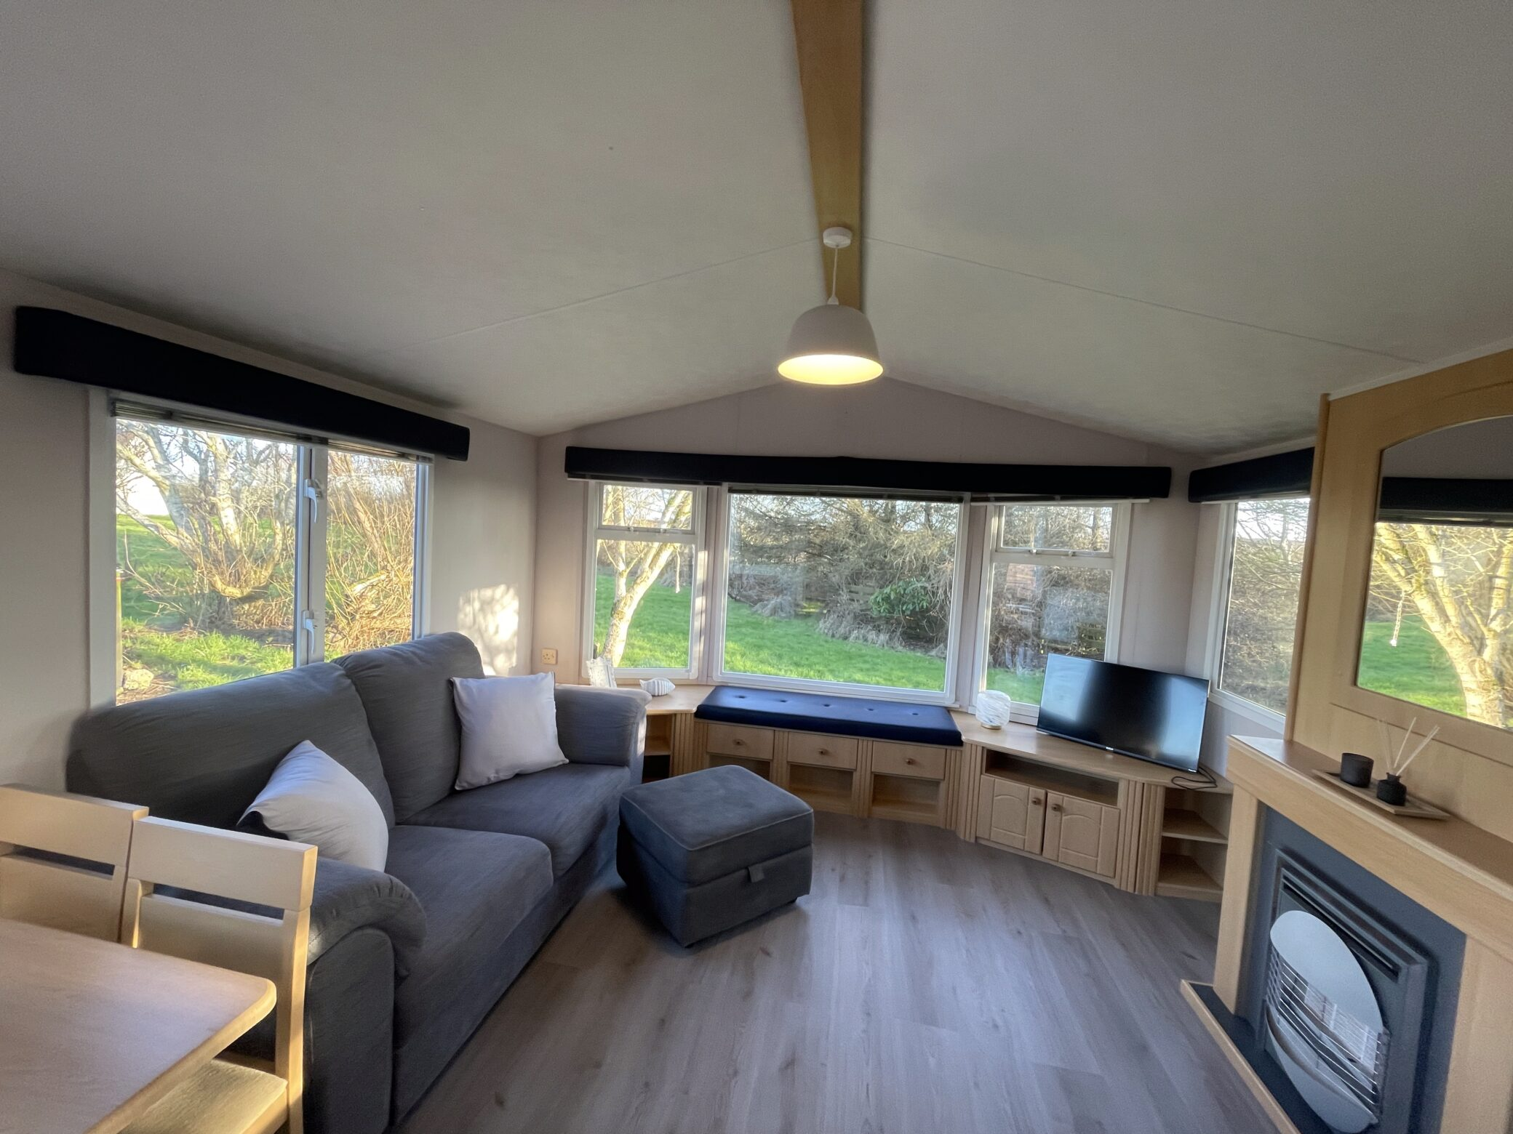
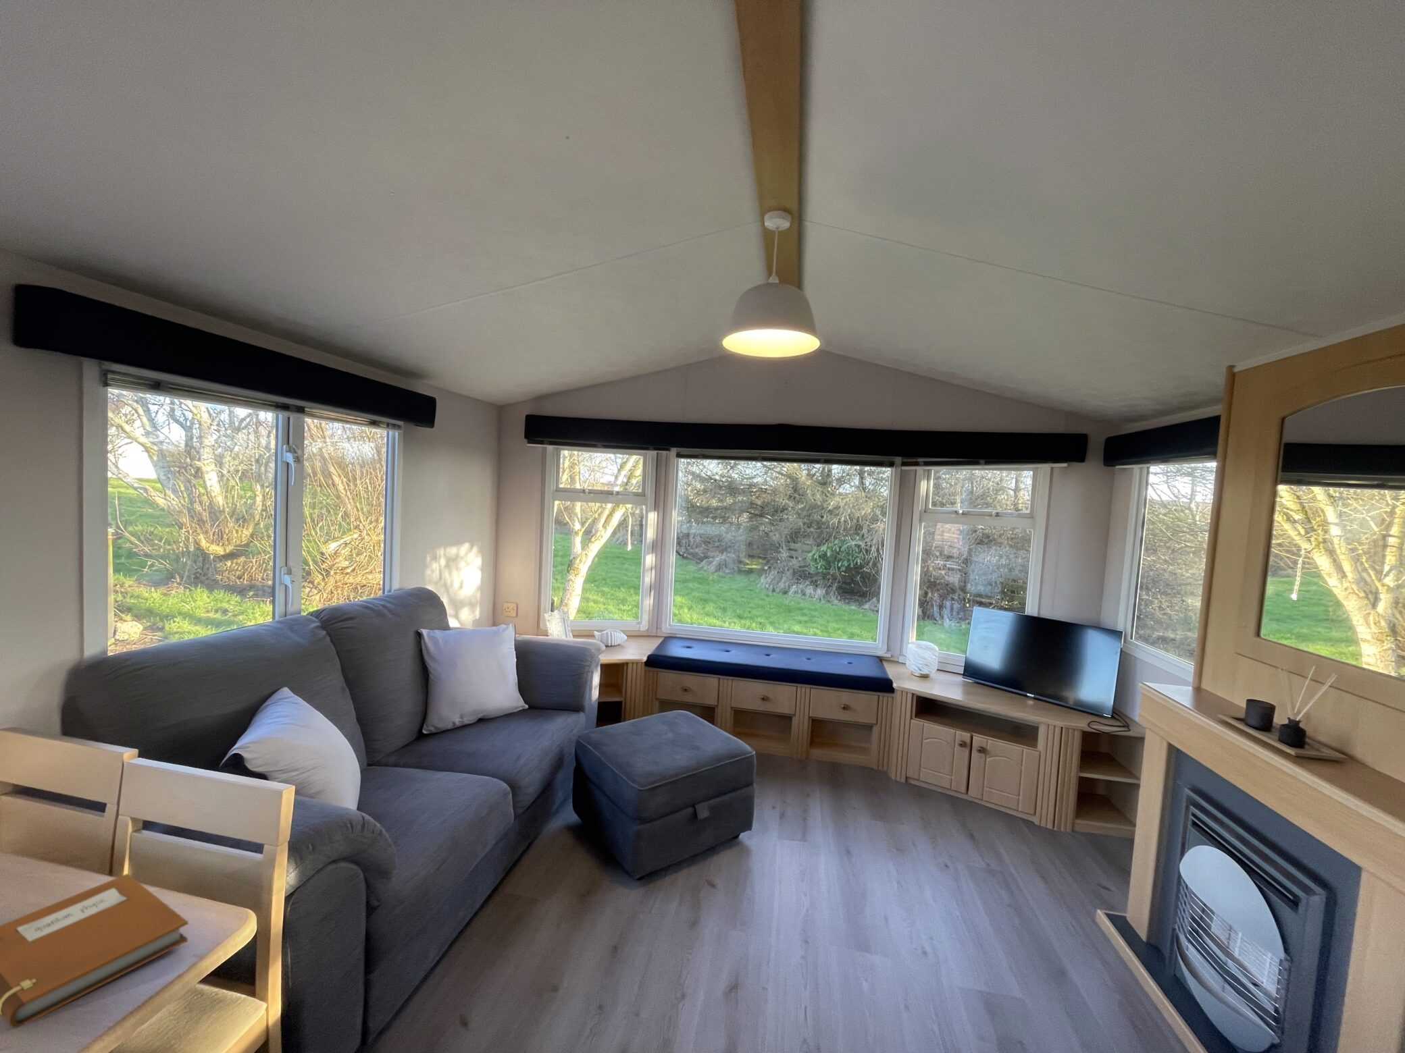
+ notebook [0,873,189,1029]
